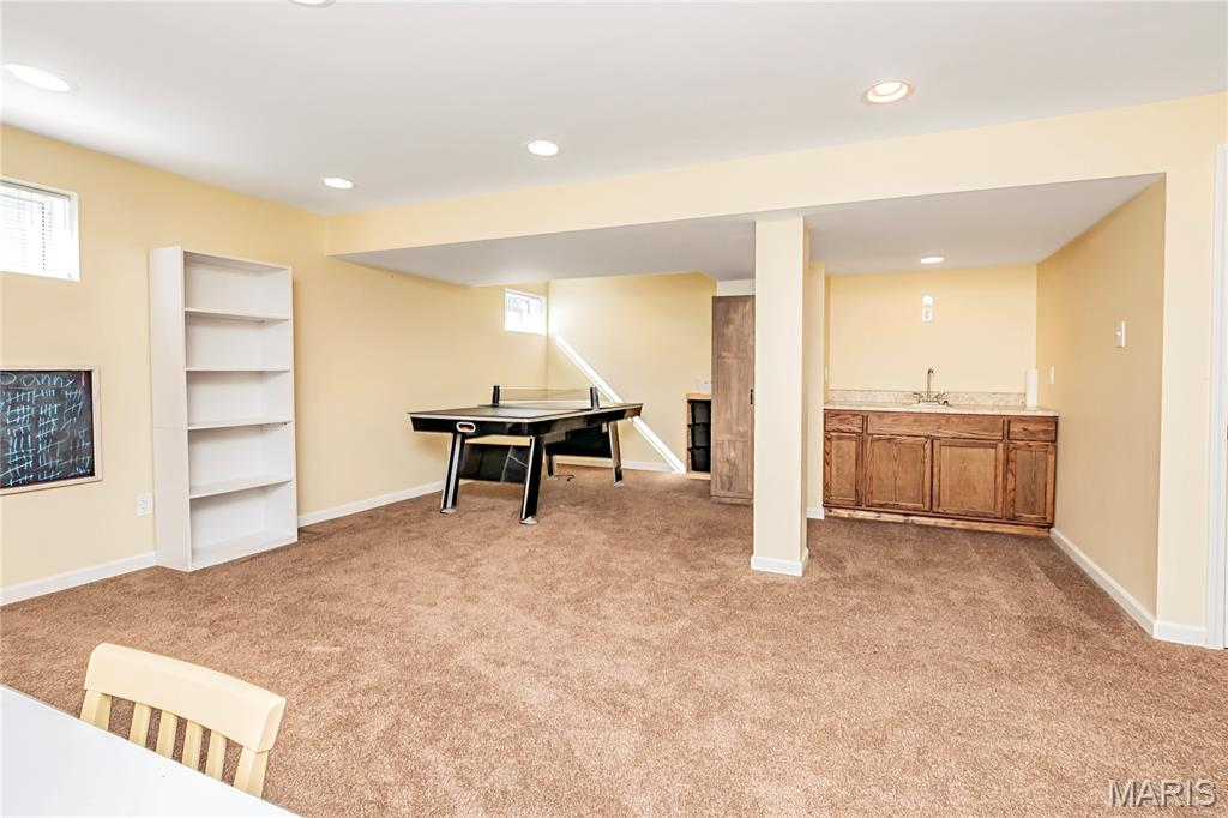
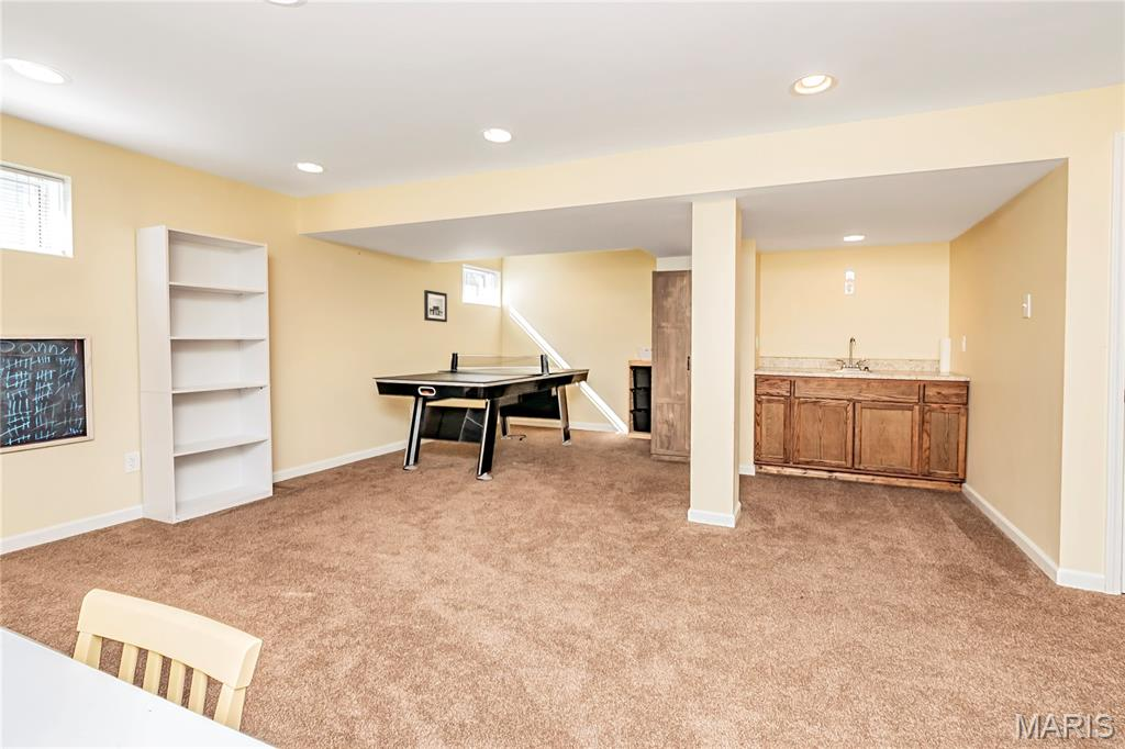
+ wall art [423,289,448,323]
